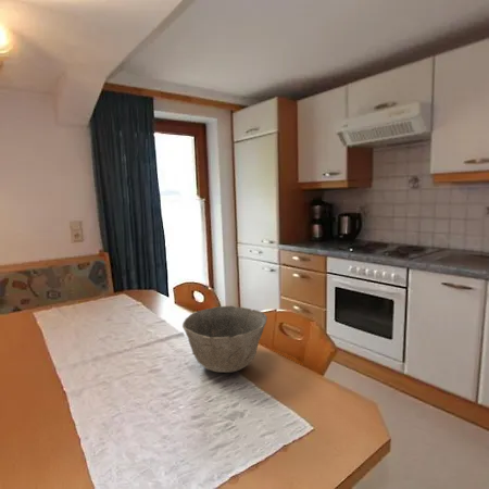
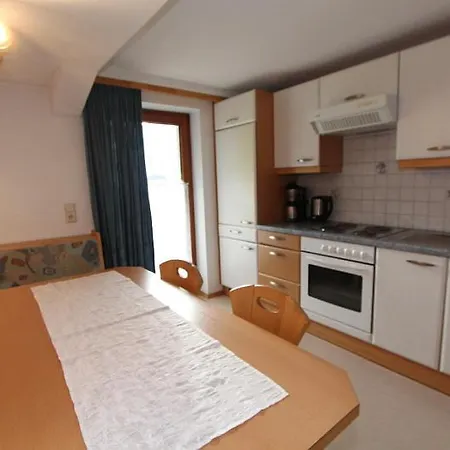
- bowl [181,305,268,374]
